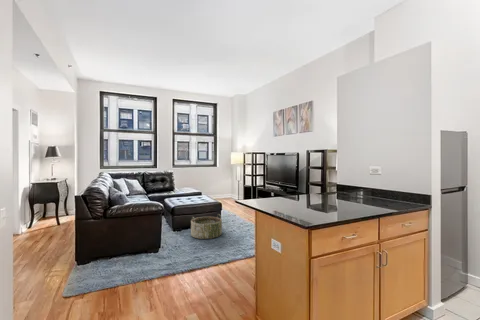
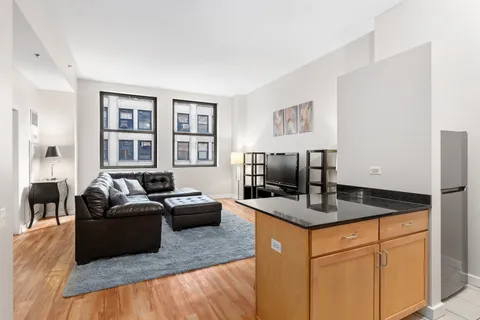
- basket [190,213,223,240]
